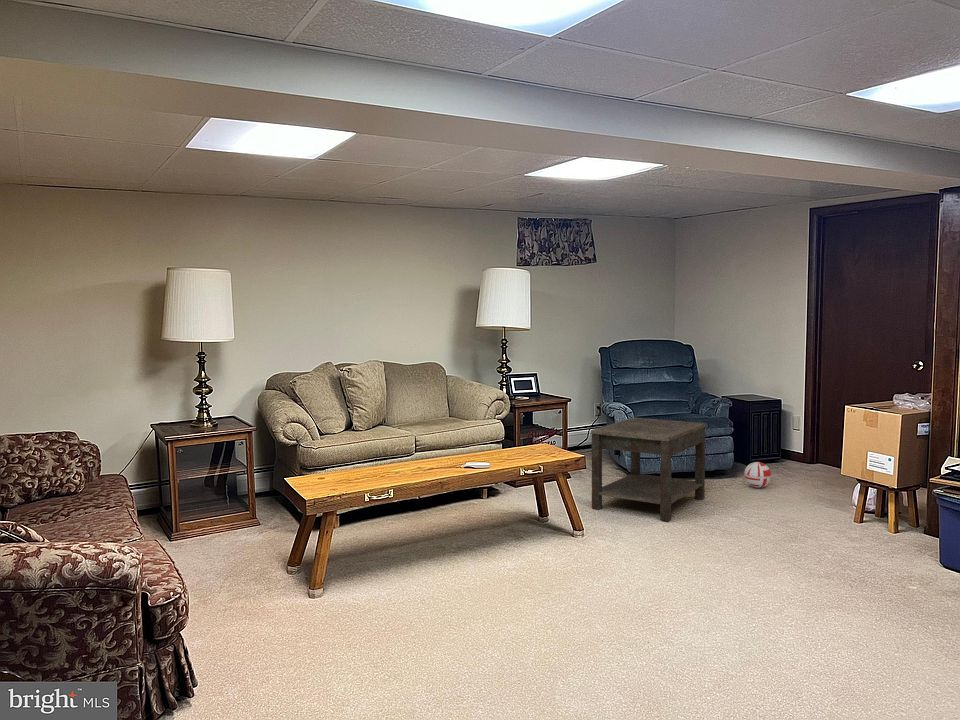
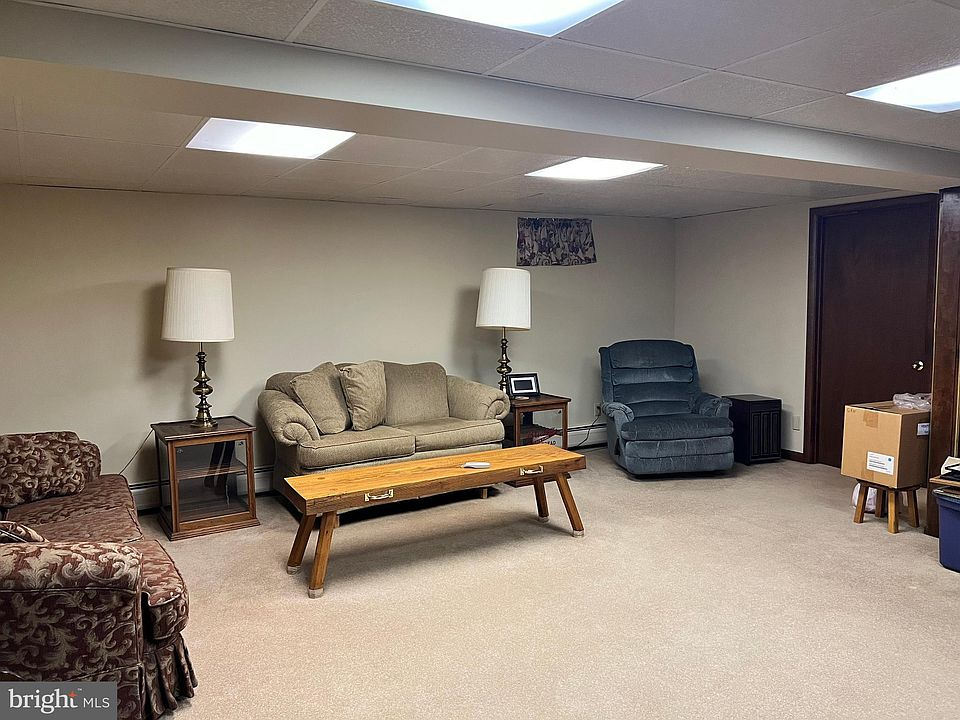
- side table [590,417,707,522]
- ball [743,461,772,489]
